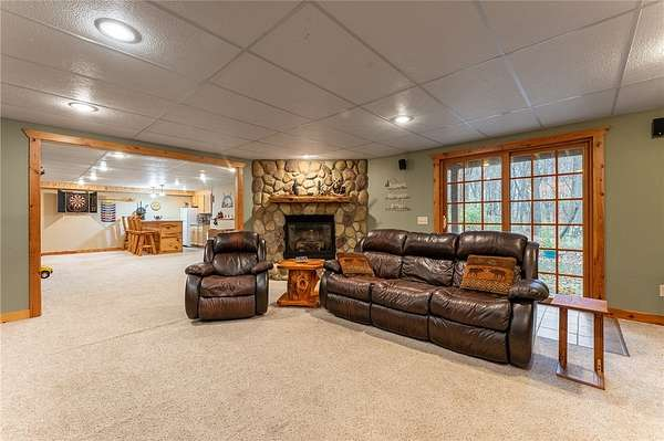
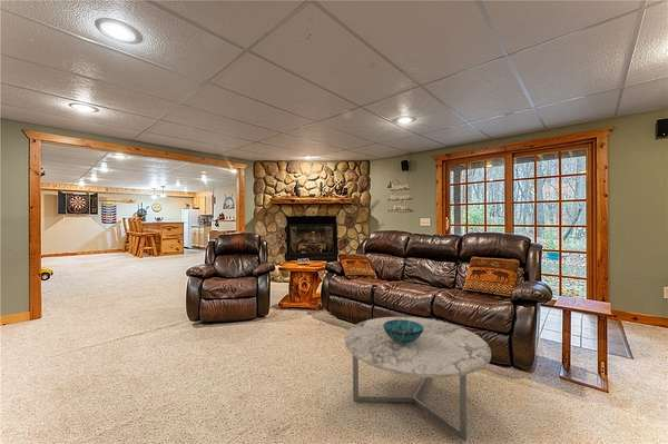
+ decorative bowl [383,319,423,344]
+ coffee table [343,316,492,442]
